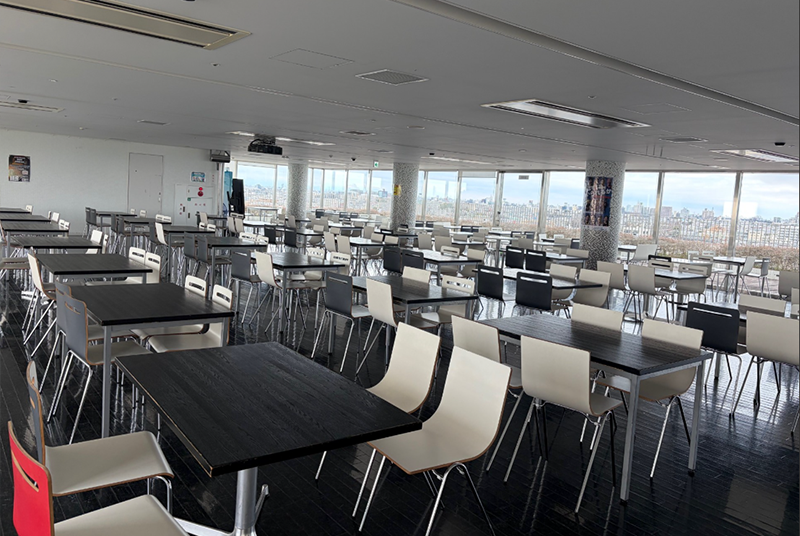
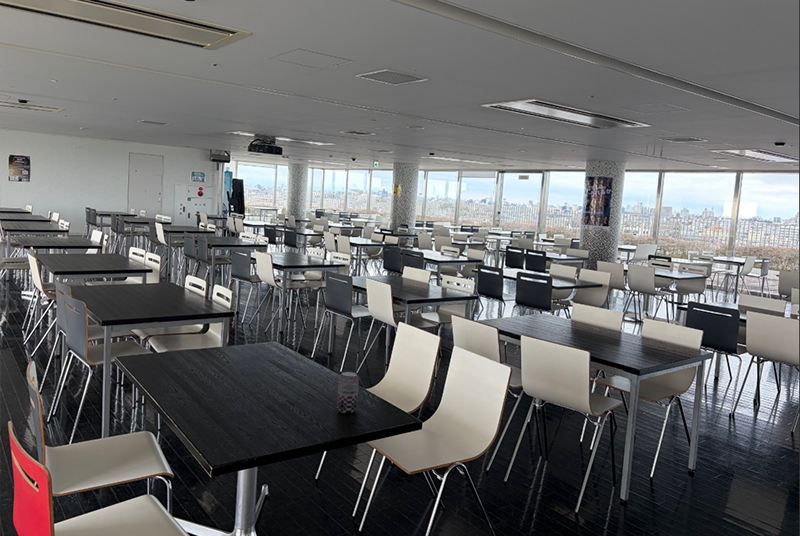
+ beer can [336,371,360,414]
